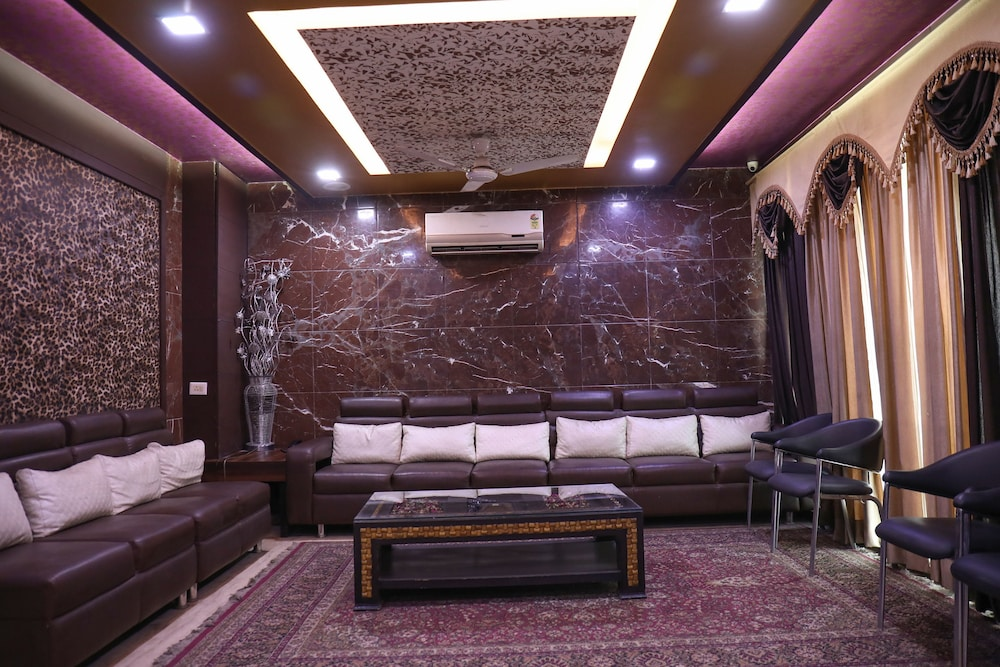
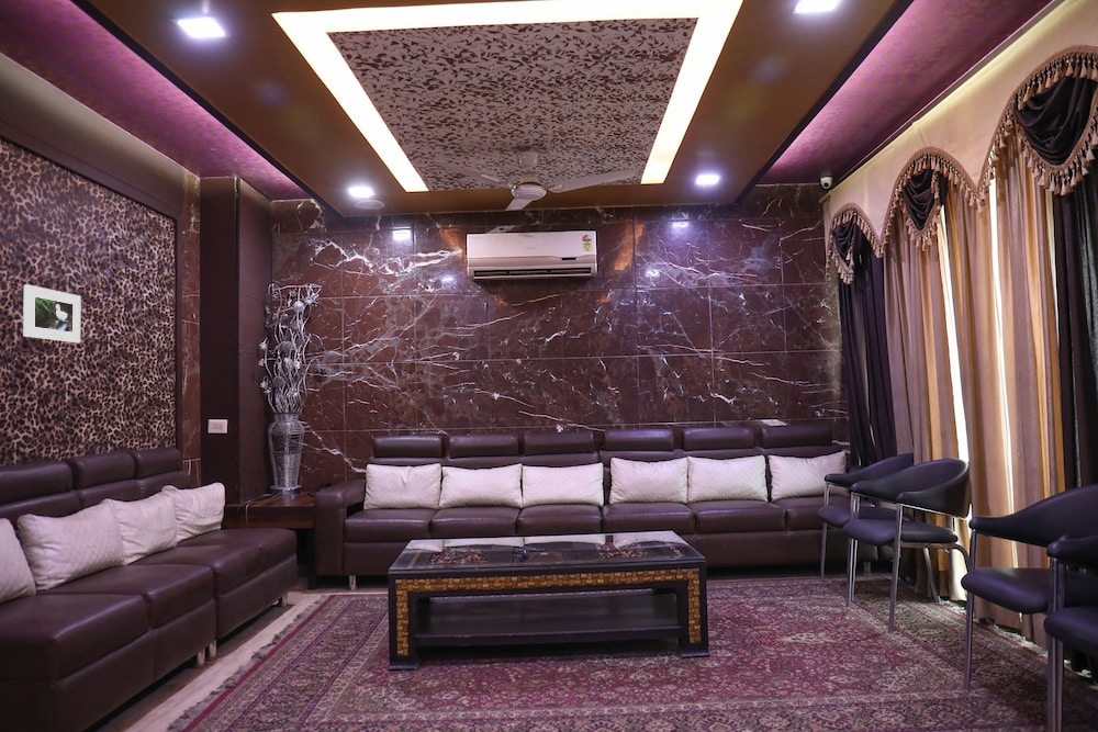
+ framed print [22,283,82,344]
